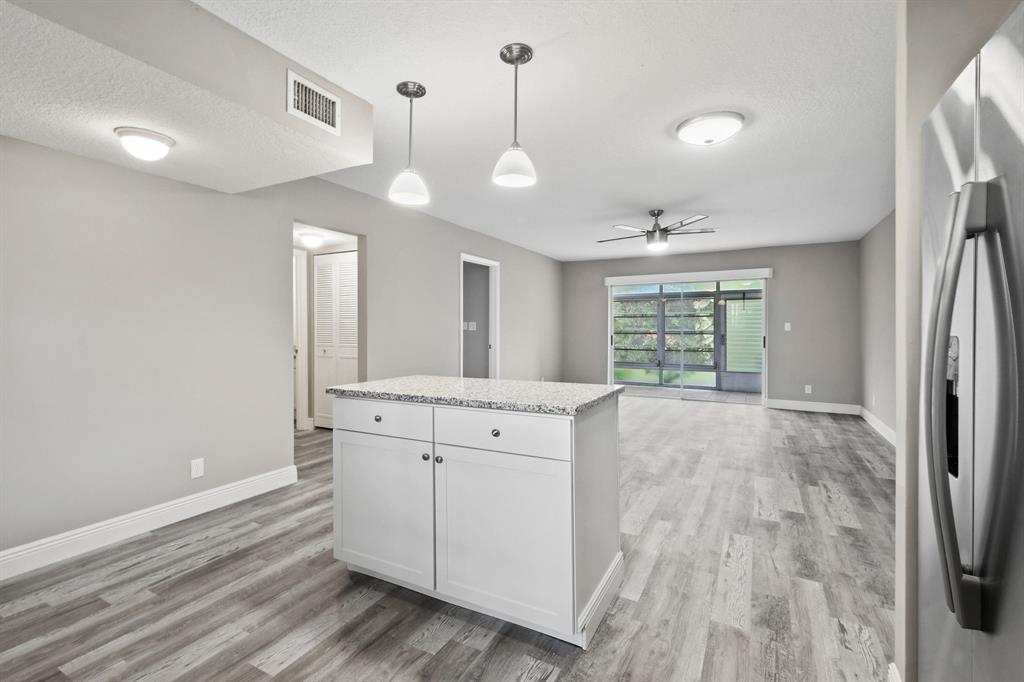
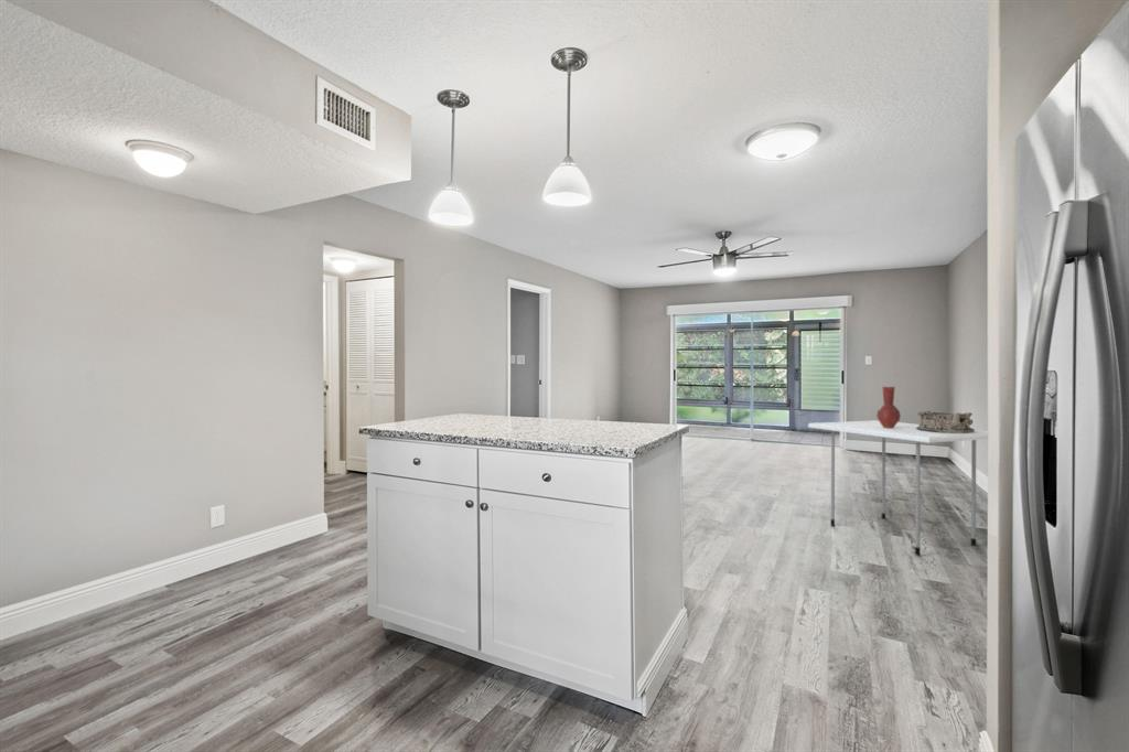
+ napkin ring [916,410,976,433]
+ vase [875,385,902,429]
+ dining table [807,419,989,556]
